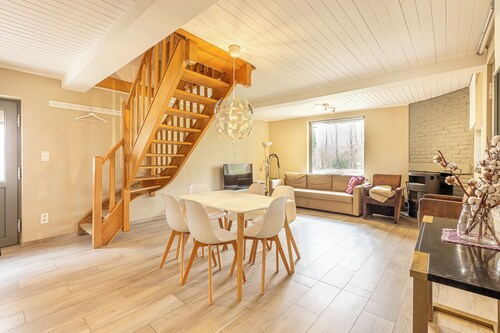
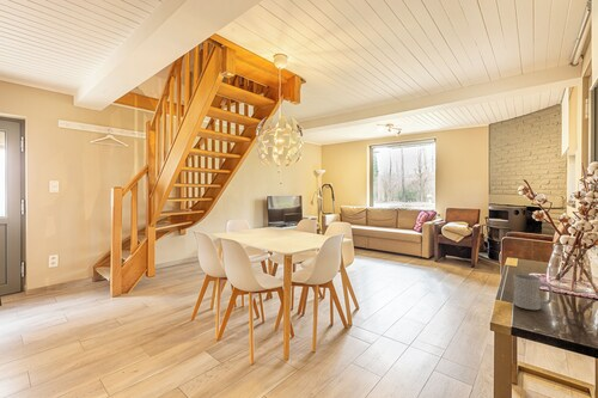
+ mug [512,273,554,311]
